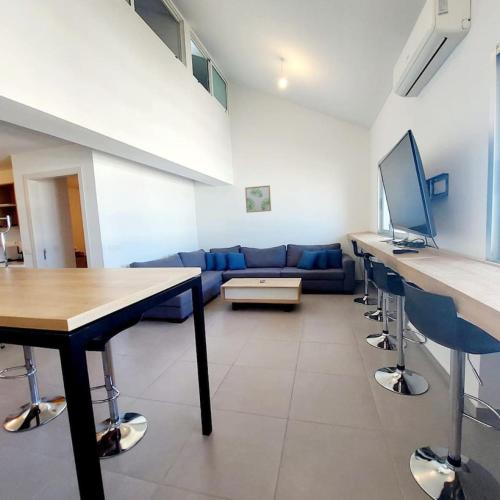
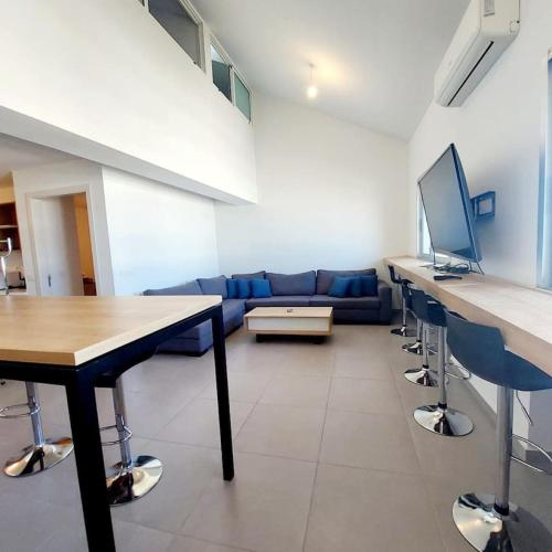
- wall art [244,184,272,214]
